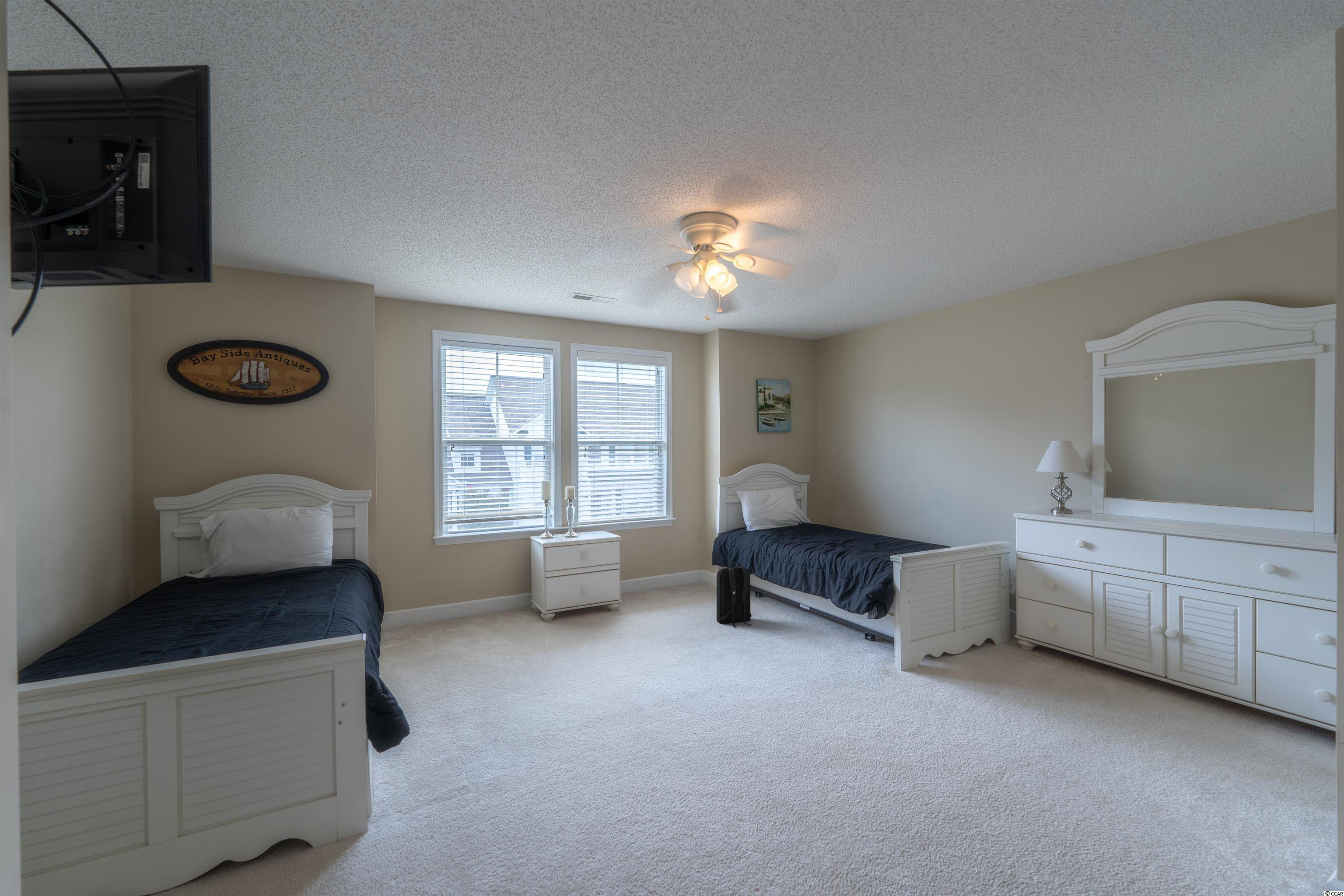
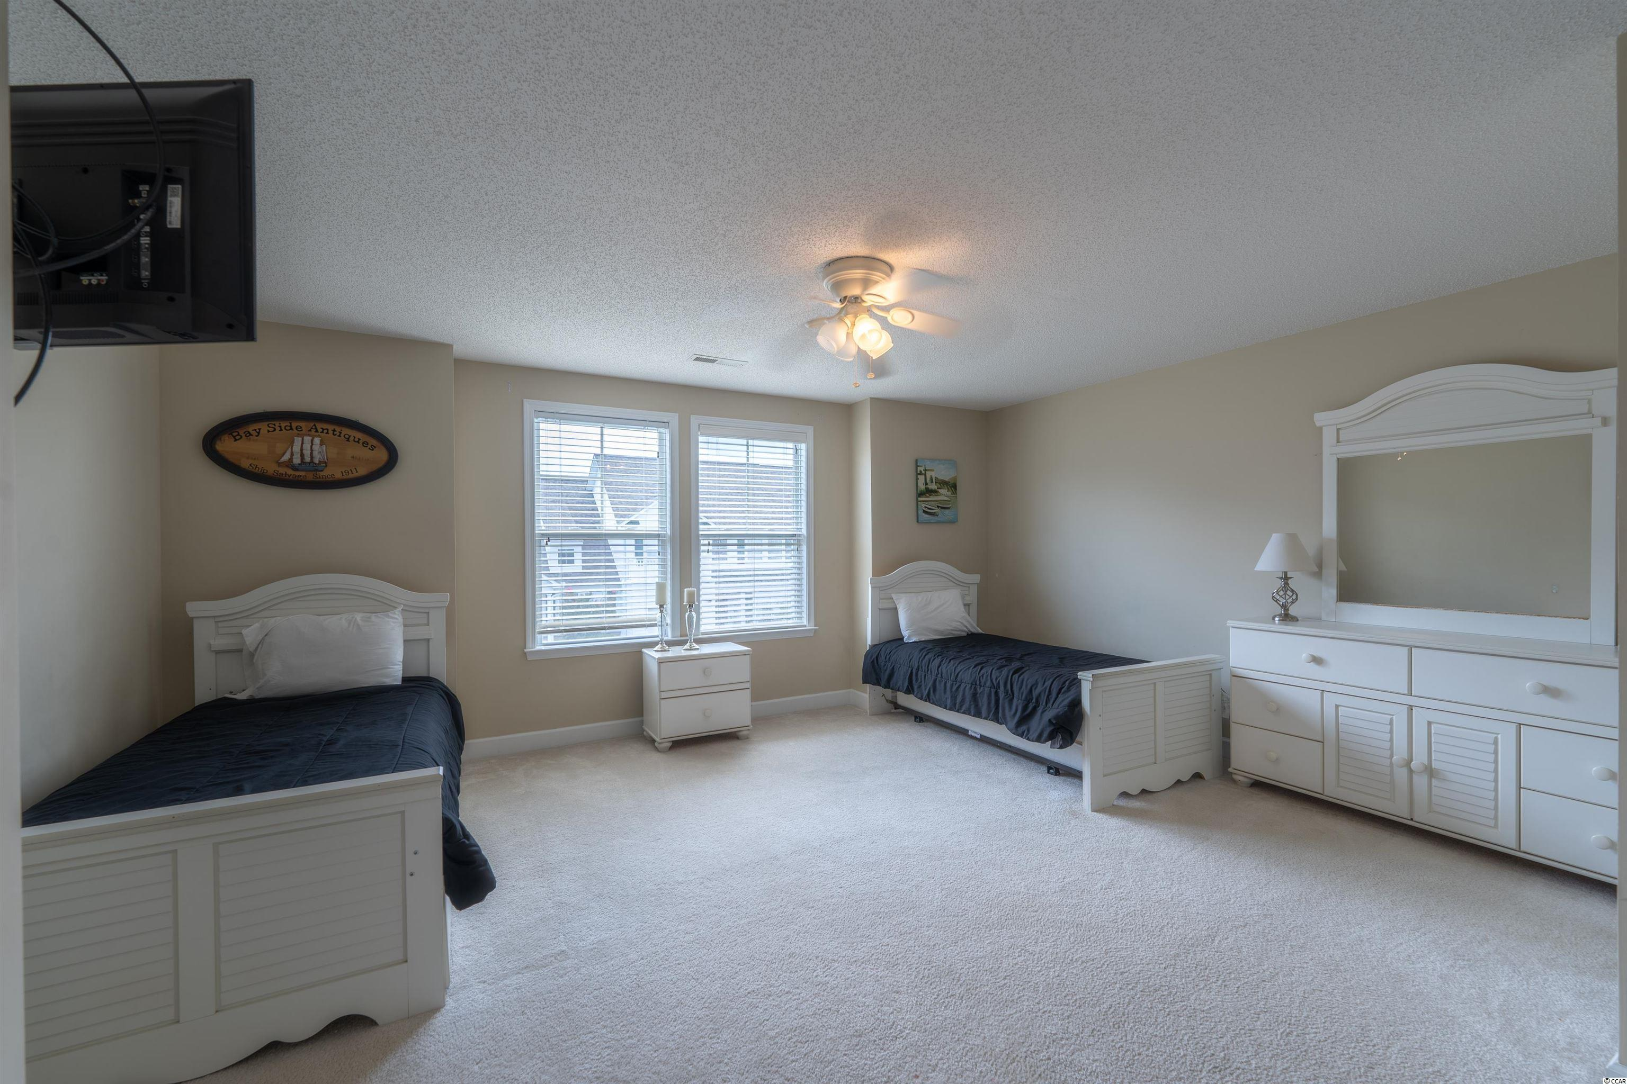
- backpack [716,562,752,627]
